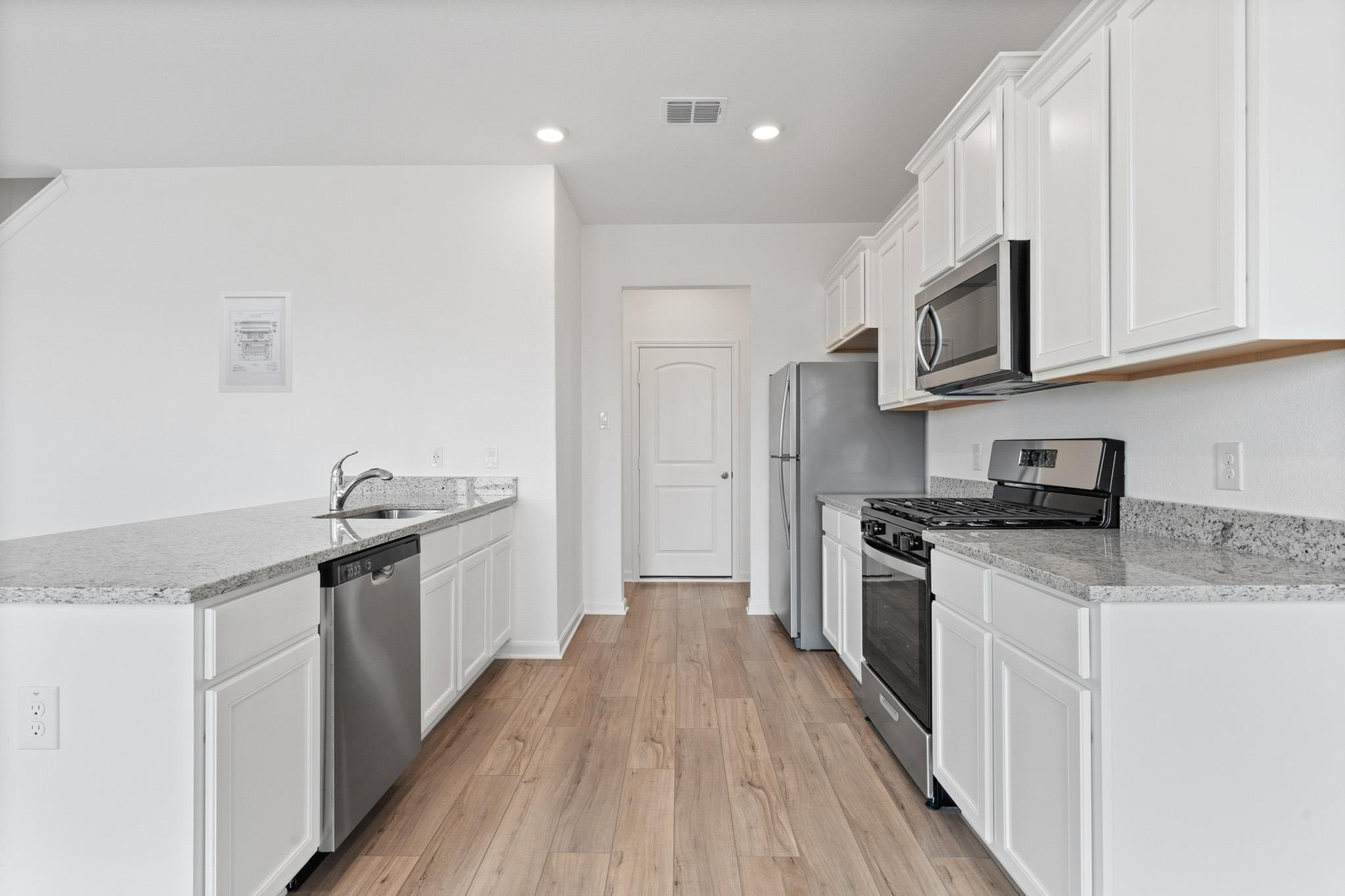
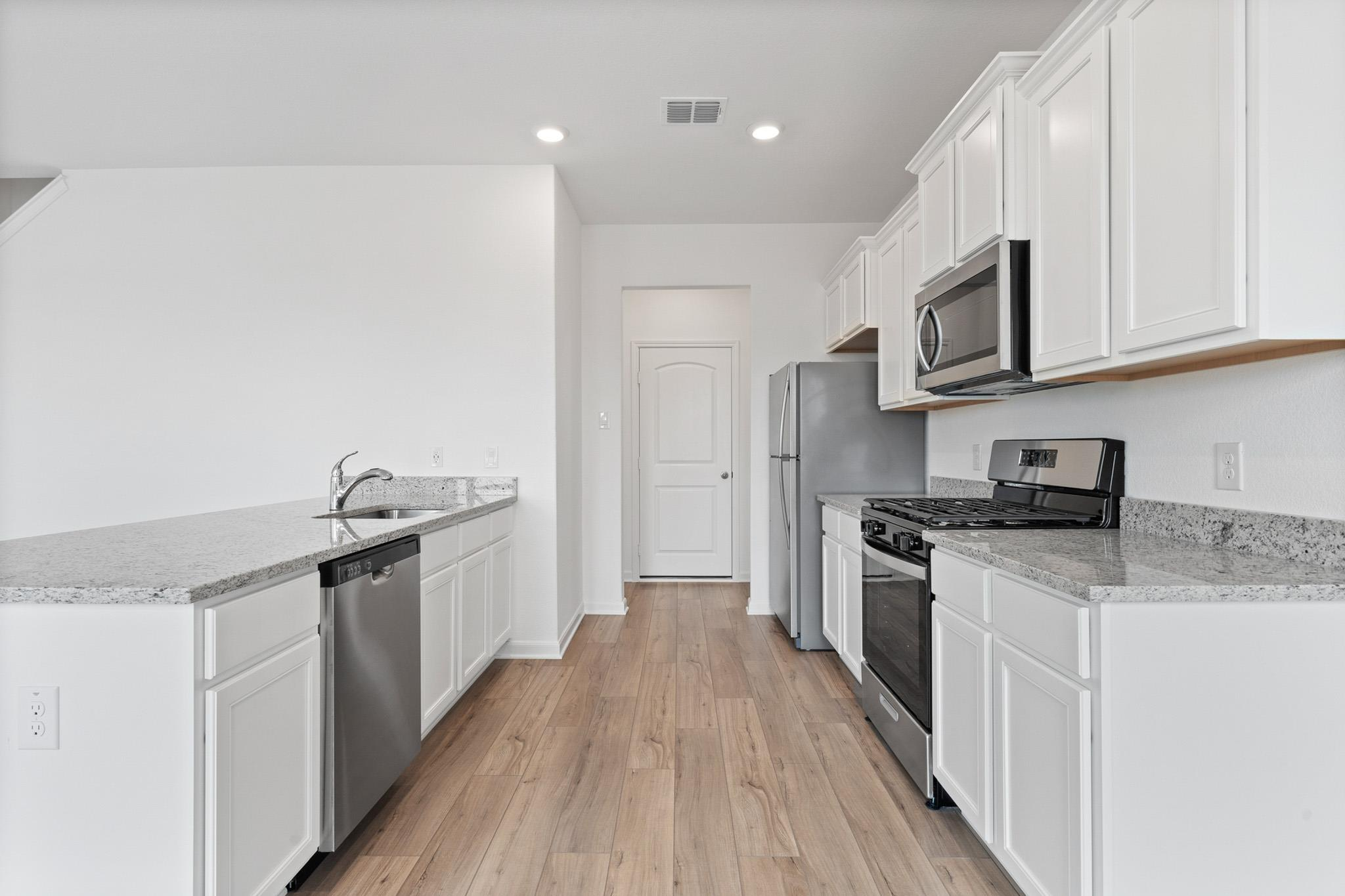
- wall art [218,291,293,393]
